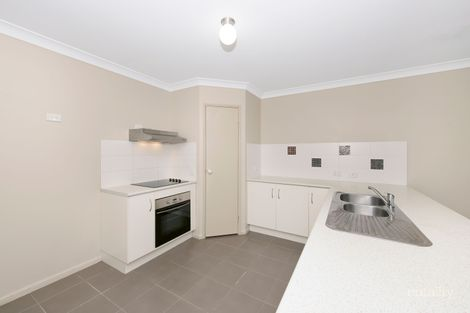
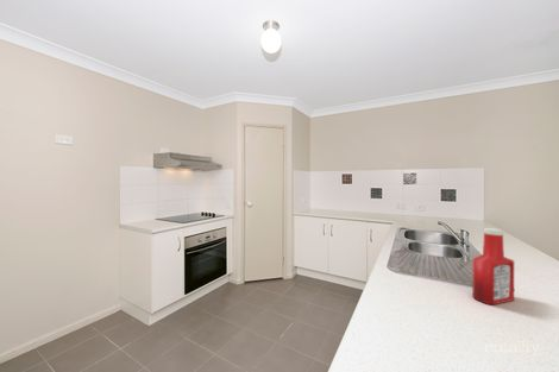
+ soap bottle [471,227,515,307]
